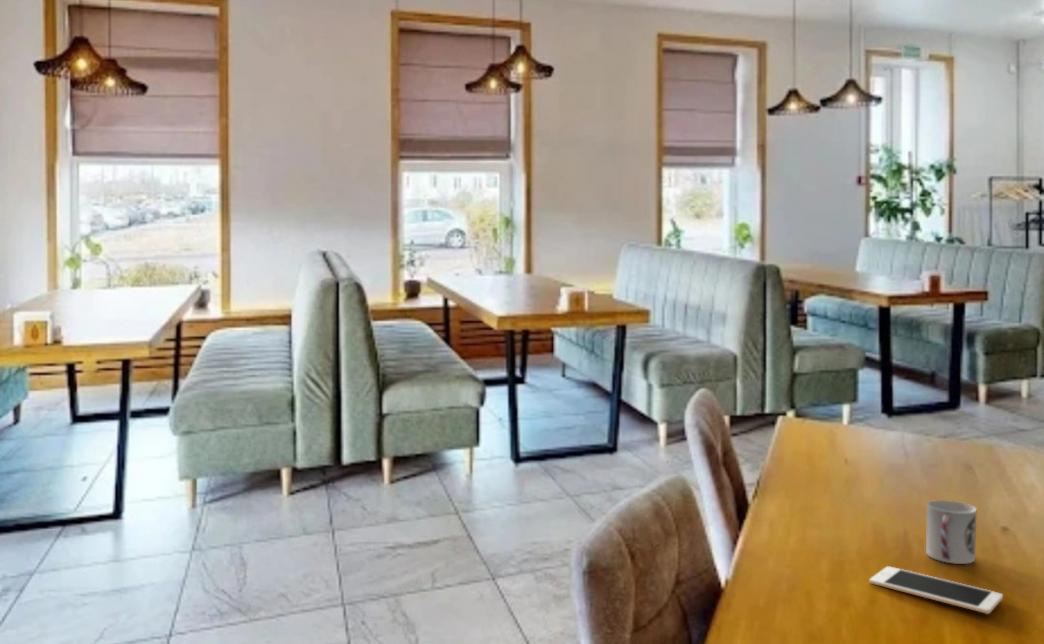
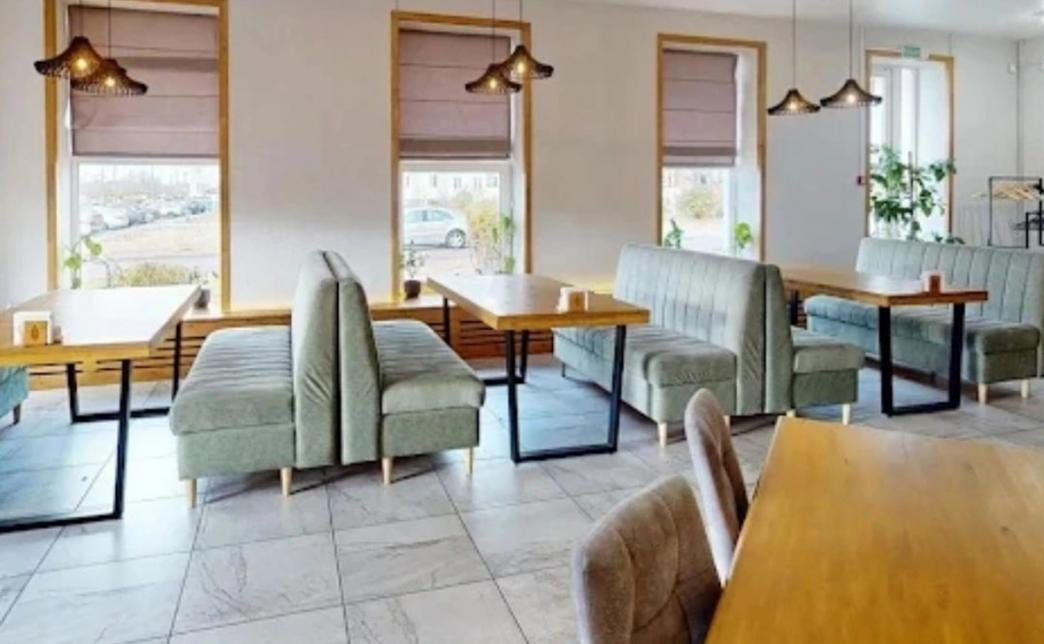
- cell phone [868,565,1004,615]
- cup [925,499,978,565]
